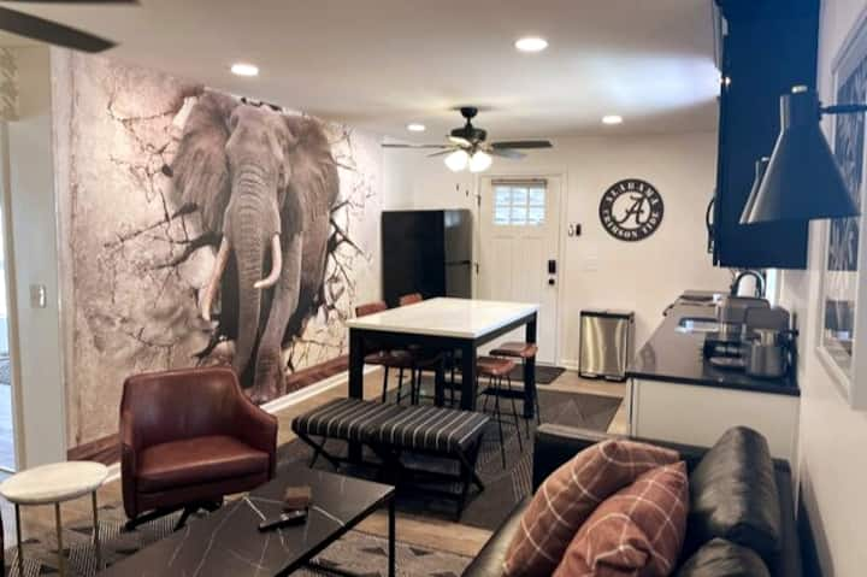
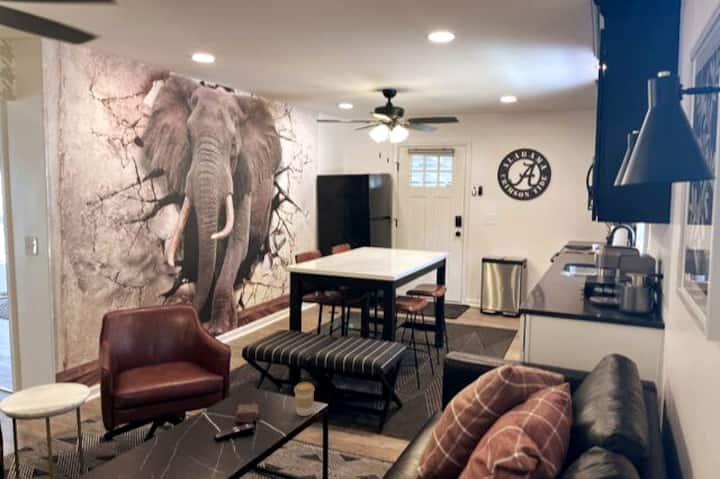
+ coffee cup [293,381,316,417]
